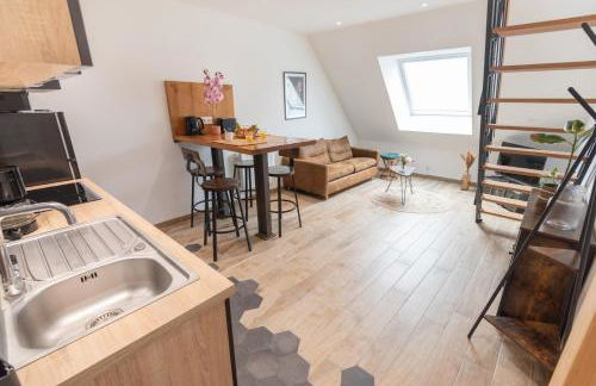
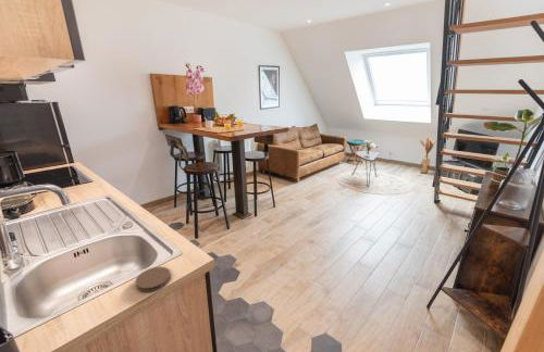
+ coaster [134,265,172,293]
